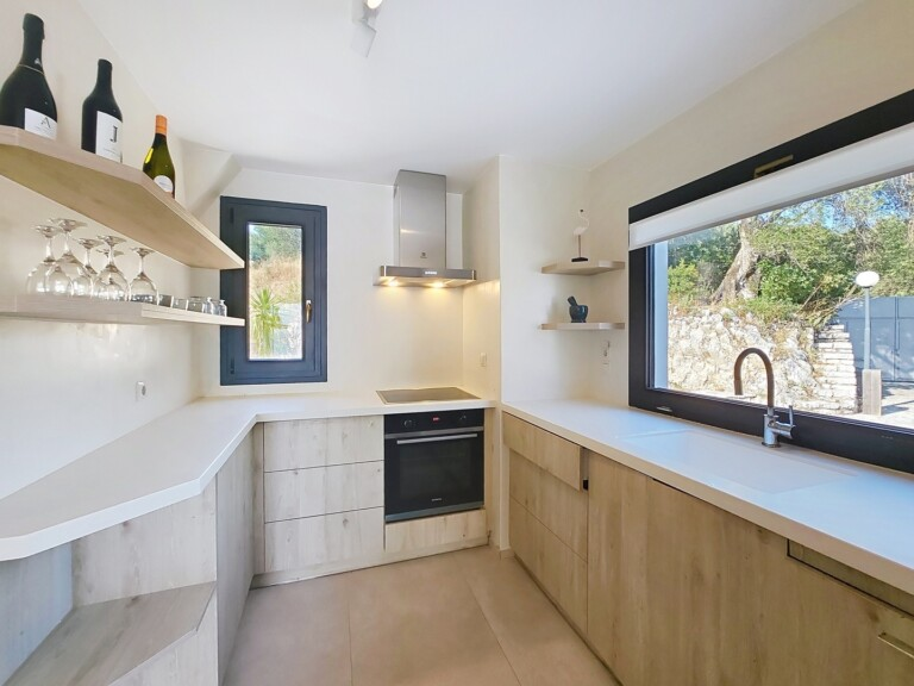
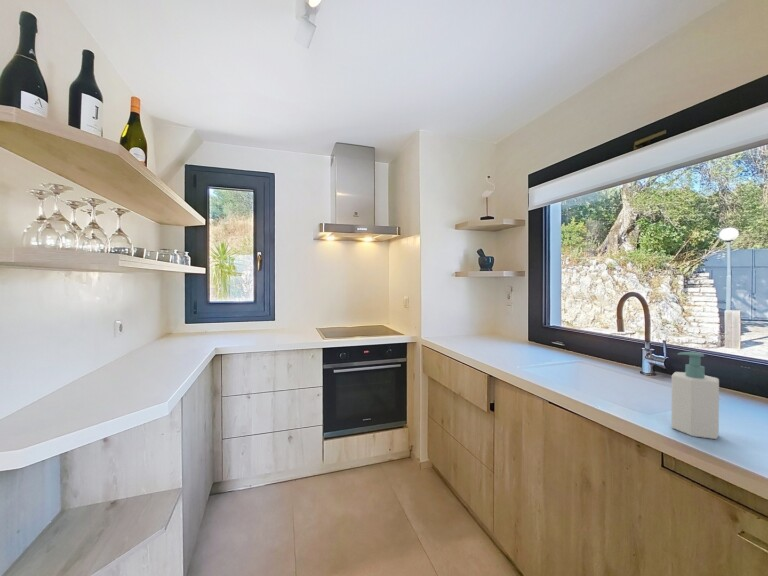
+ soap bottle [670,351,720,440]
